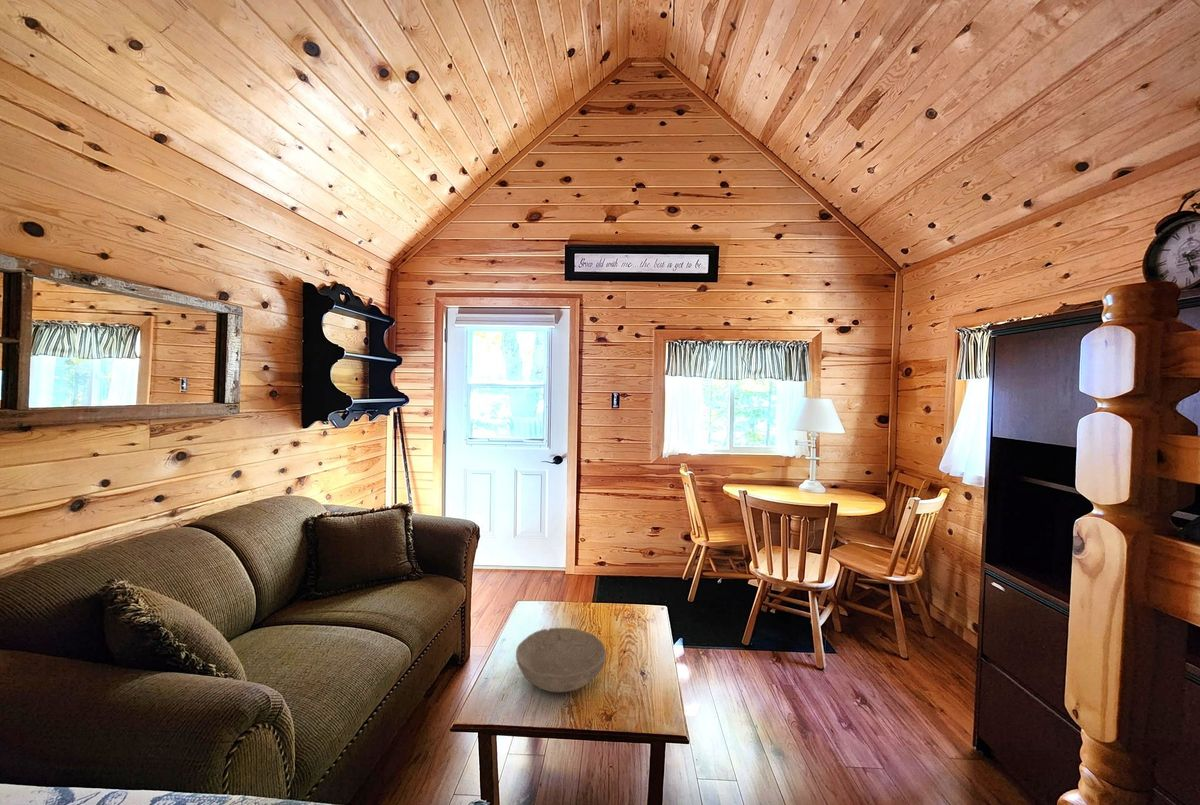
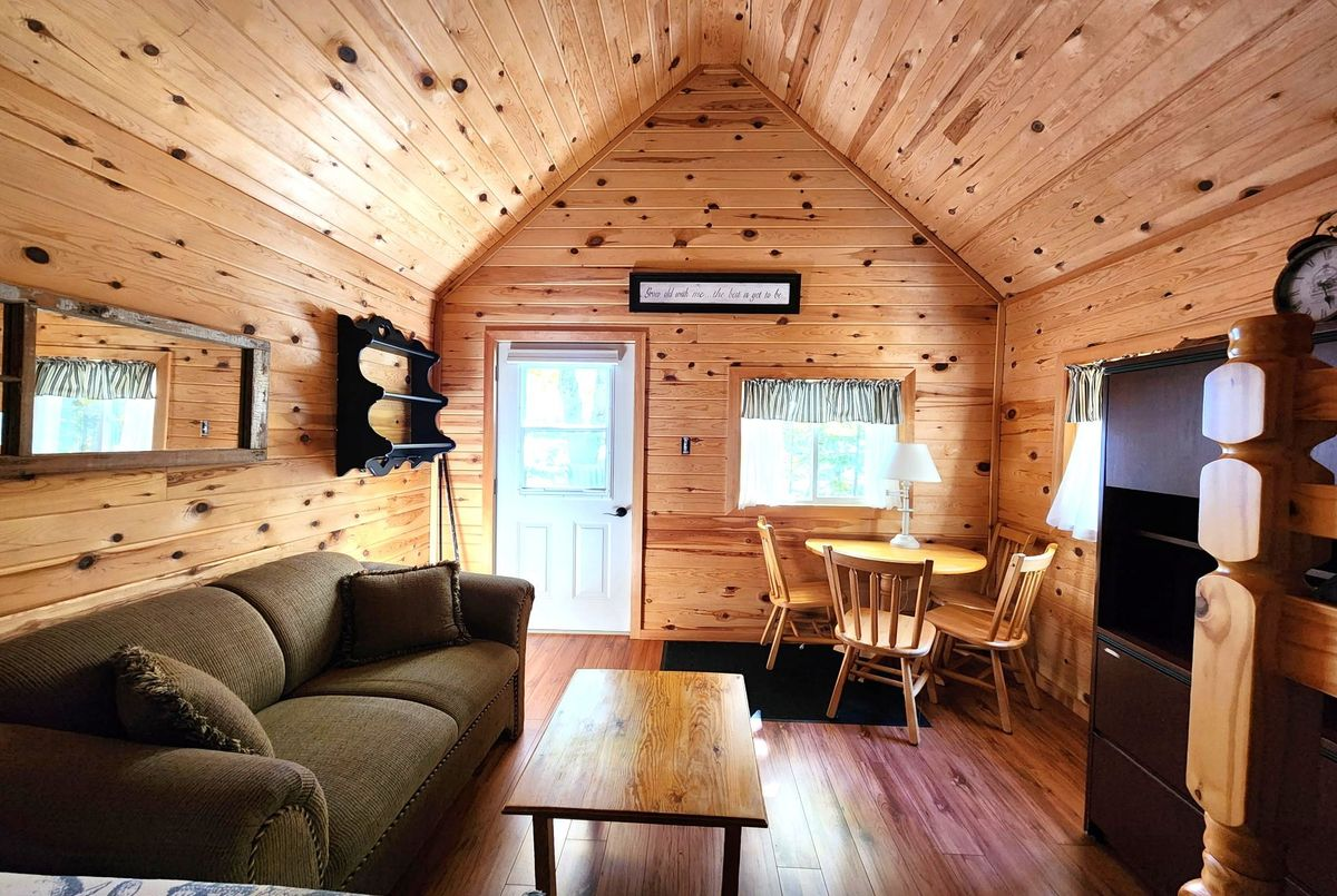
- bowl [515,627,607,693]
